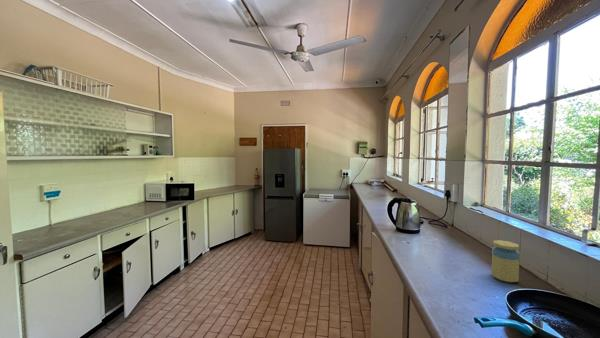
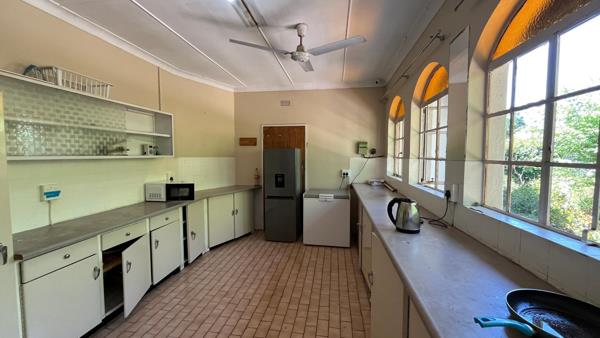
- jar [491,239,520,283]
